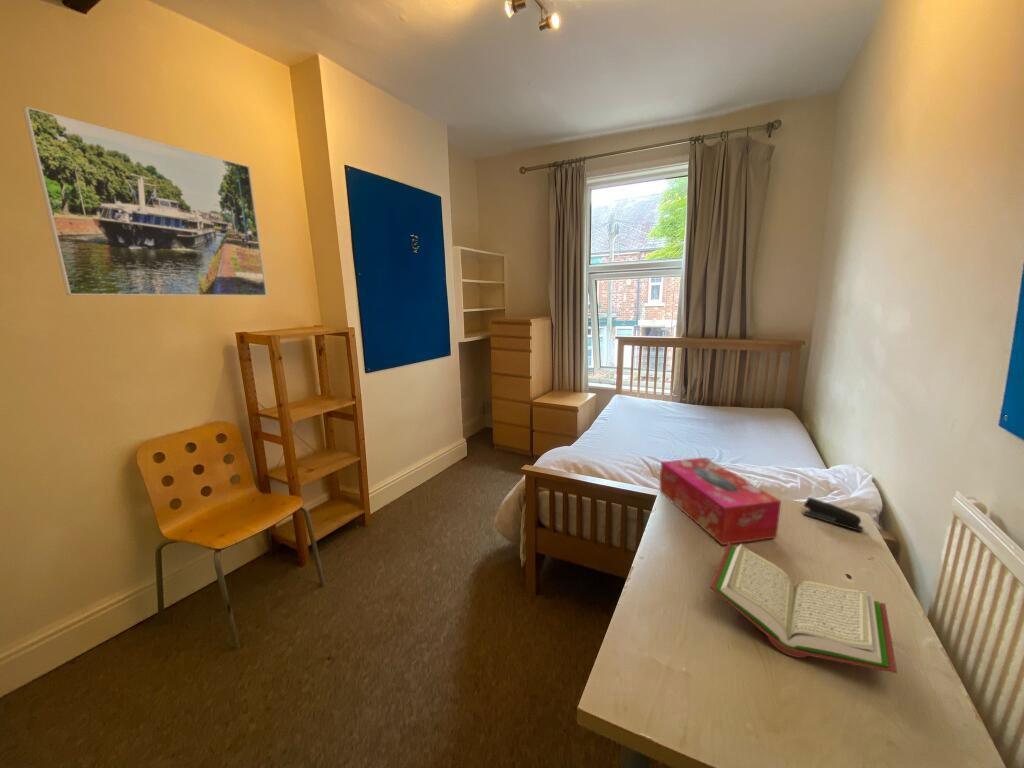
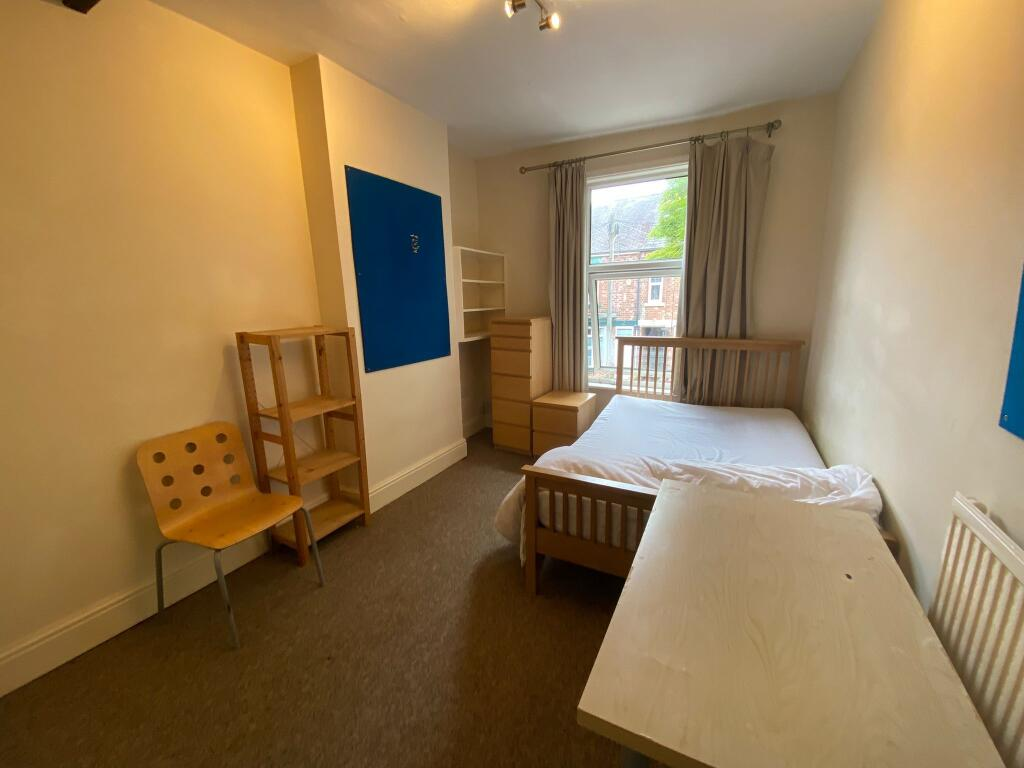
- tissue box [658,456,782,546]
- stapler [802,496,865,532]
- book [709,543,898,674]
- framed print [22,106,268,297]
